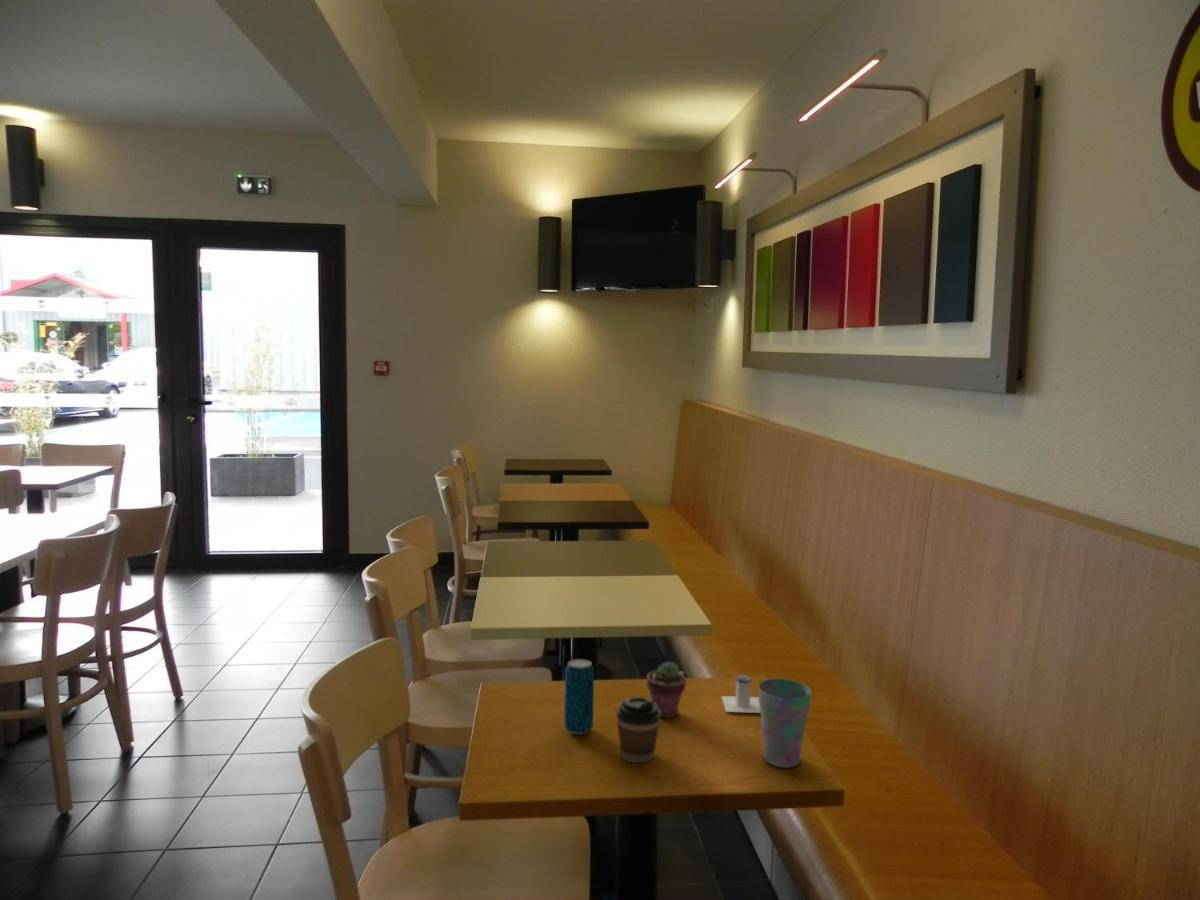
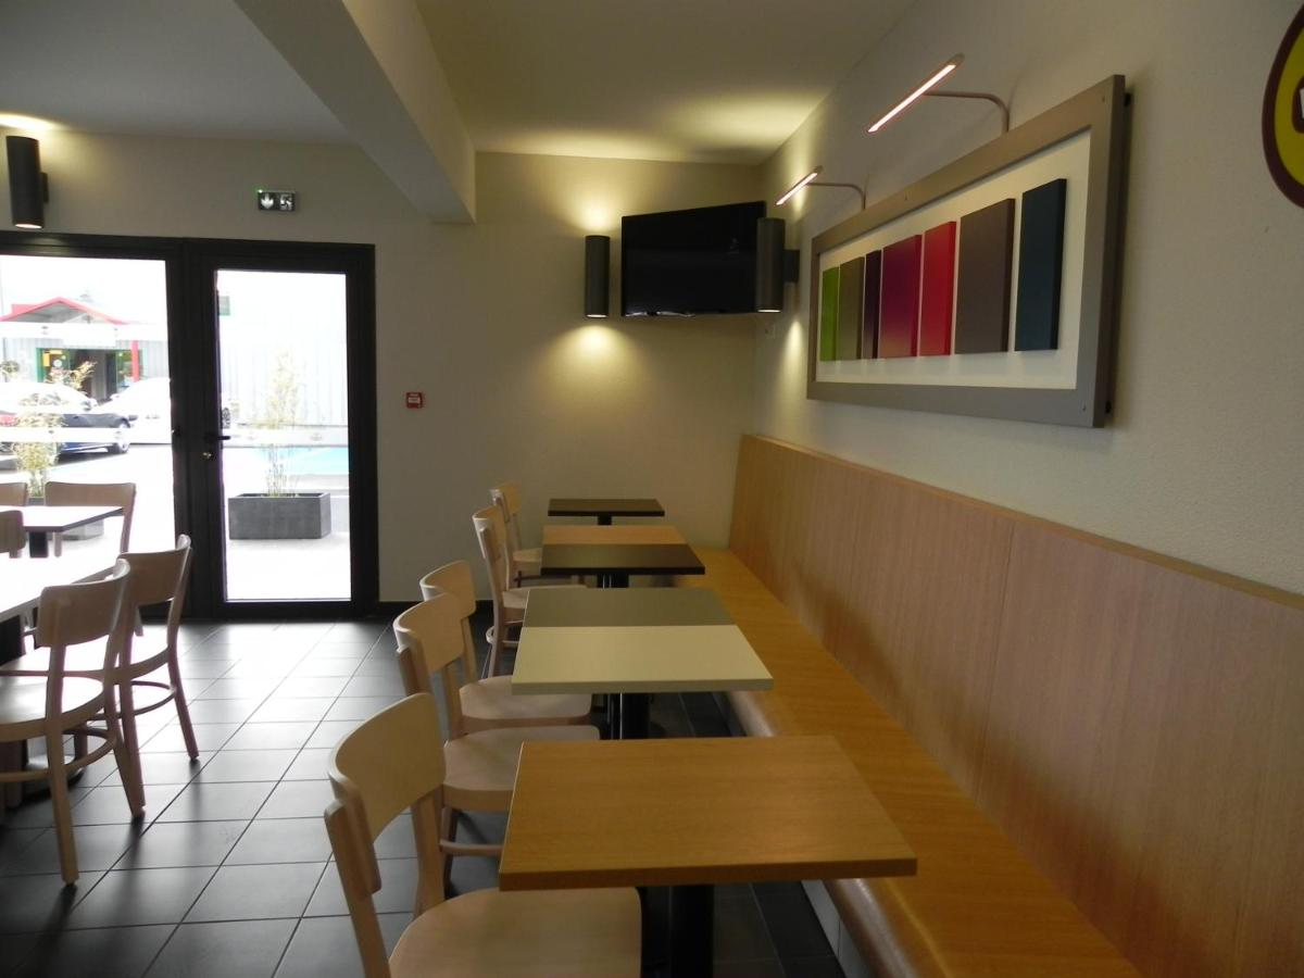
- beverage can [563,658,595,735]
- coffee cup [615,696,662,764]
- salt shaker [720,674,761,714]
- cup [757,678,813,769]
- potted succulent [645,661,687,719]
